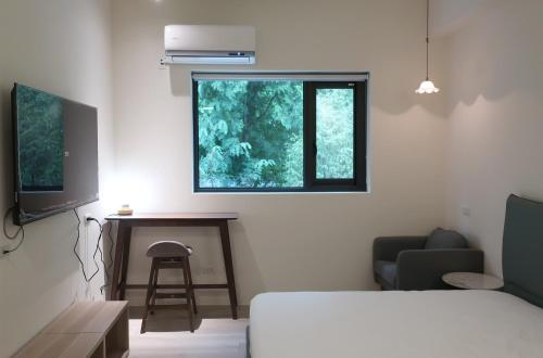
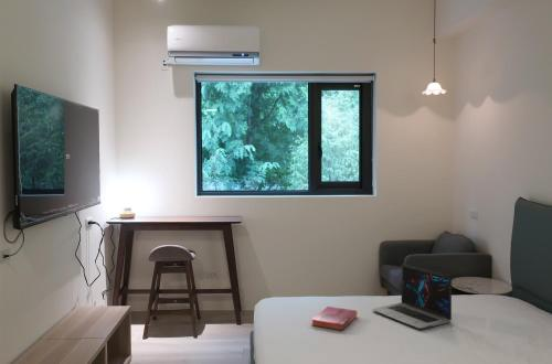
+ laptop [371,264,453,330]
+ hardback book [310,306,359,331]
